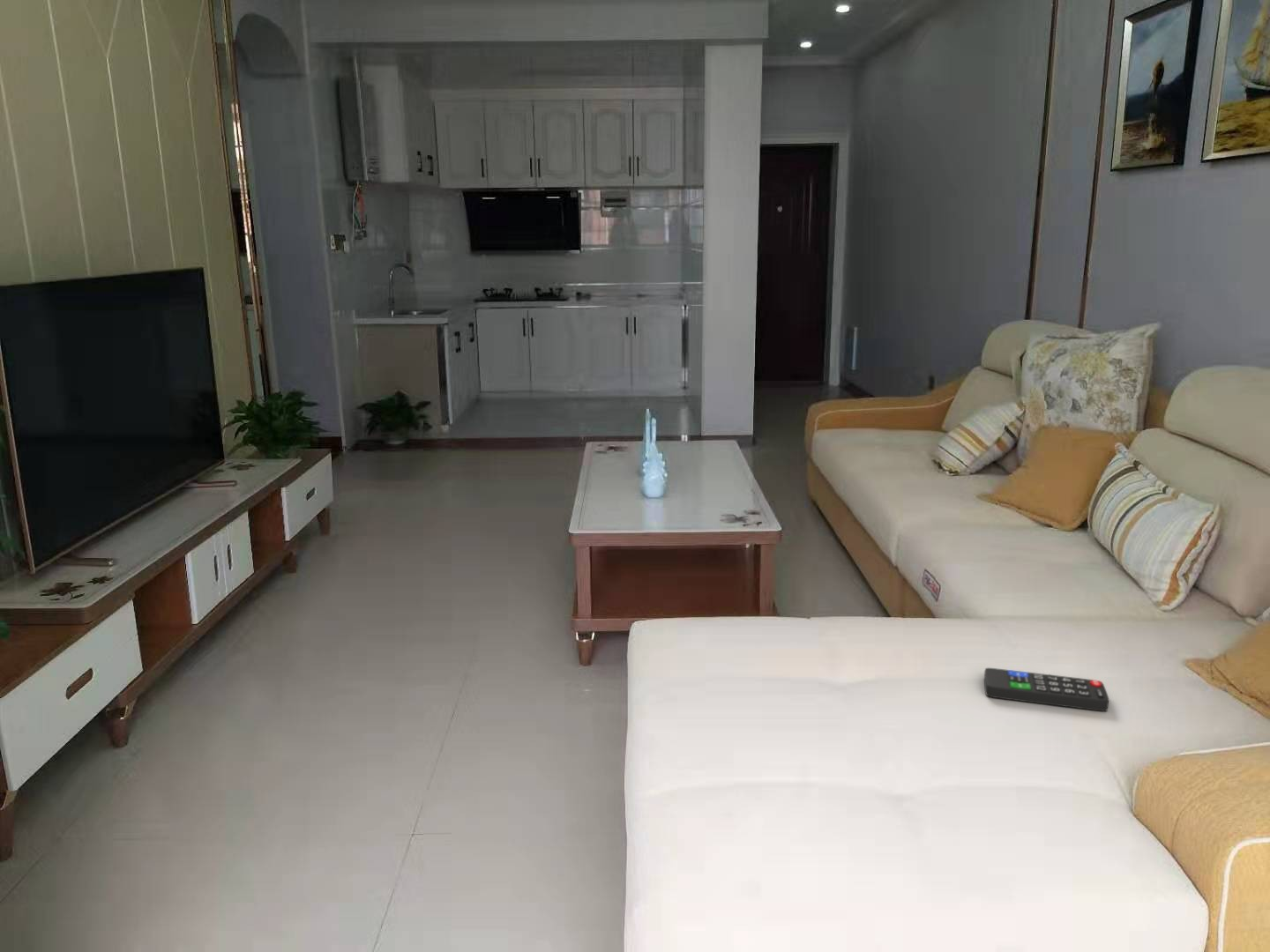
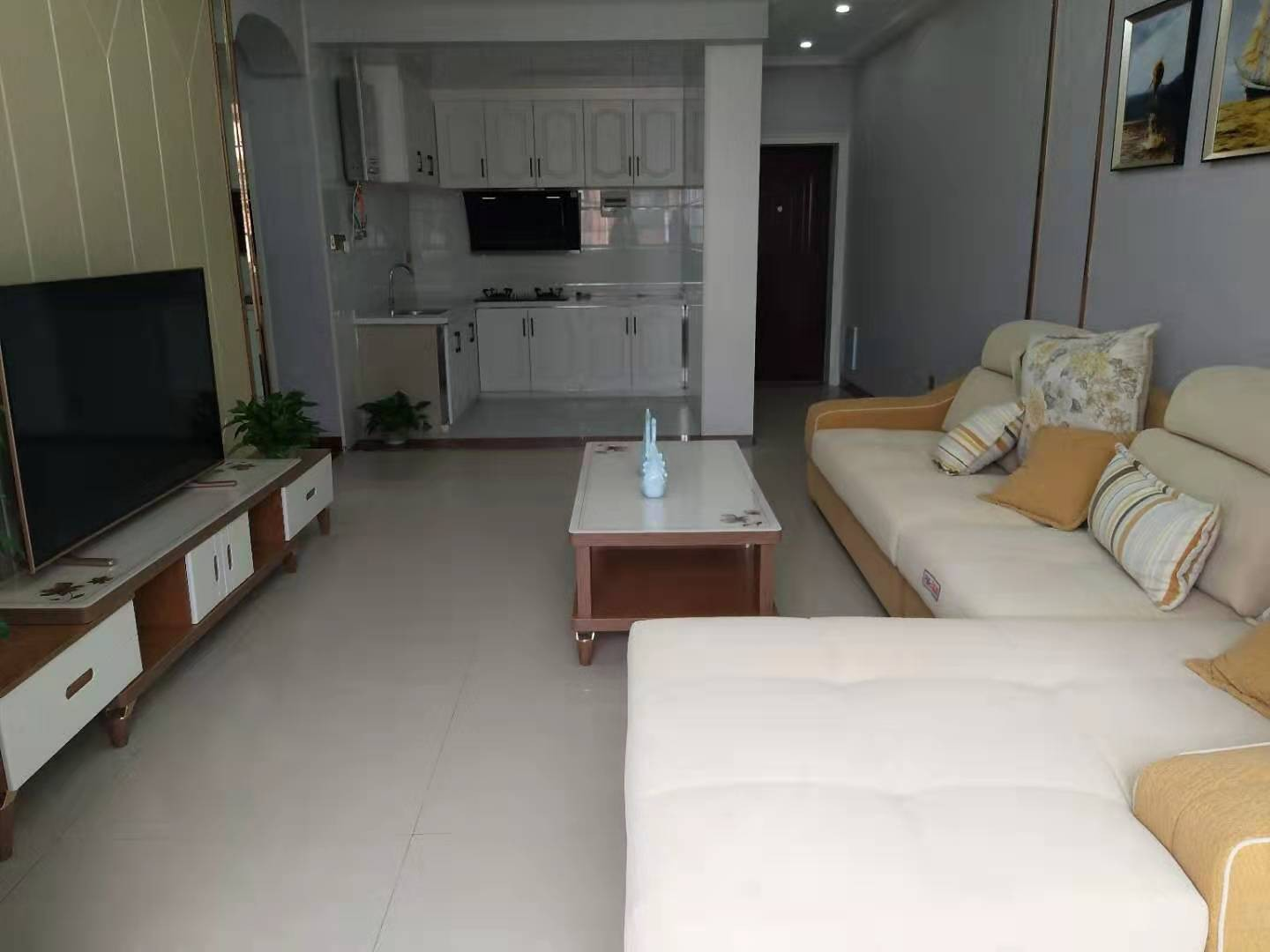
- remote control [983,667,1109,712]
